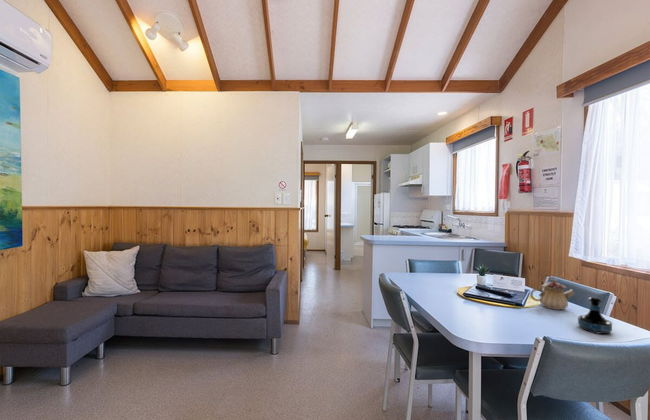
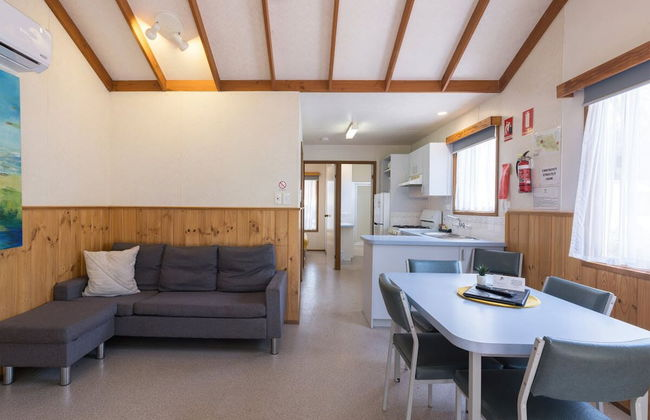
- teapot [529,277,576,311]
- tequila bottle [577,296,613,335]
